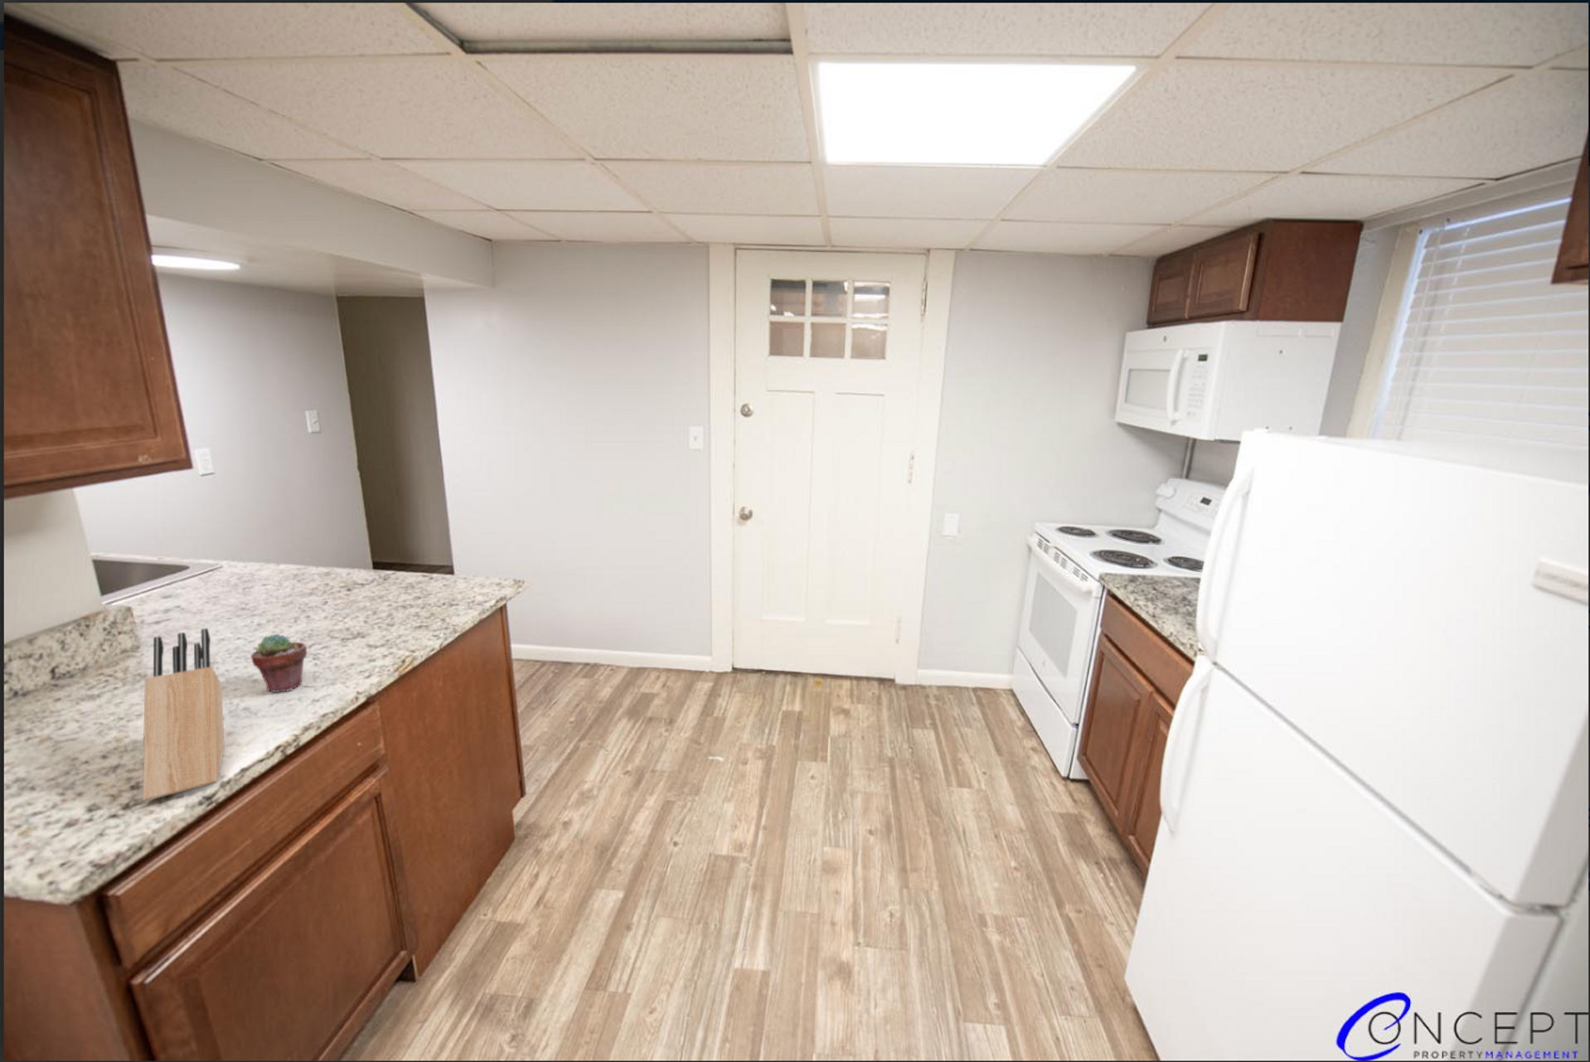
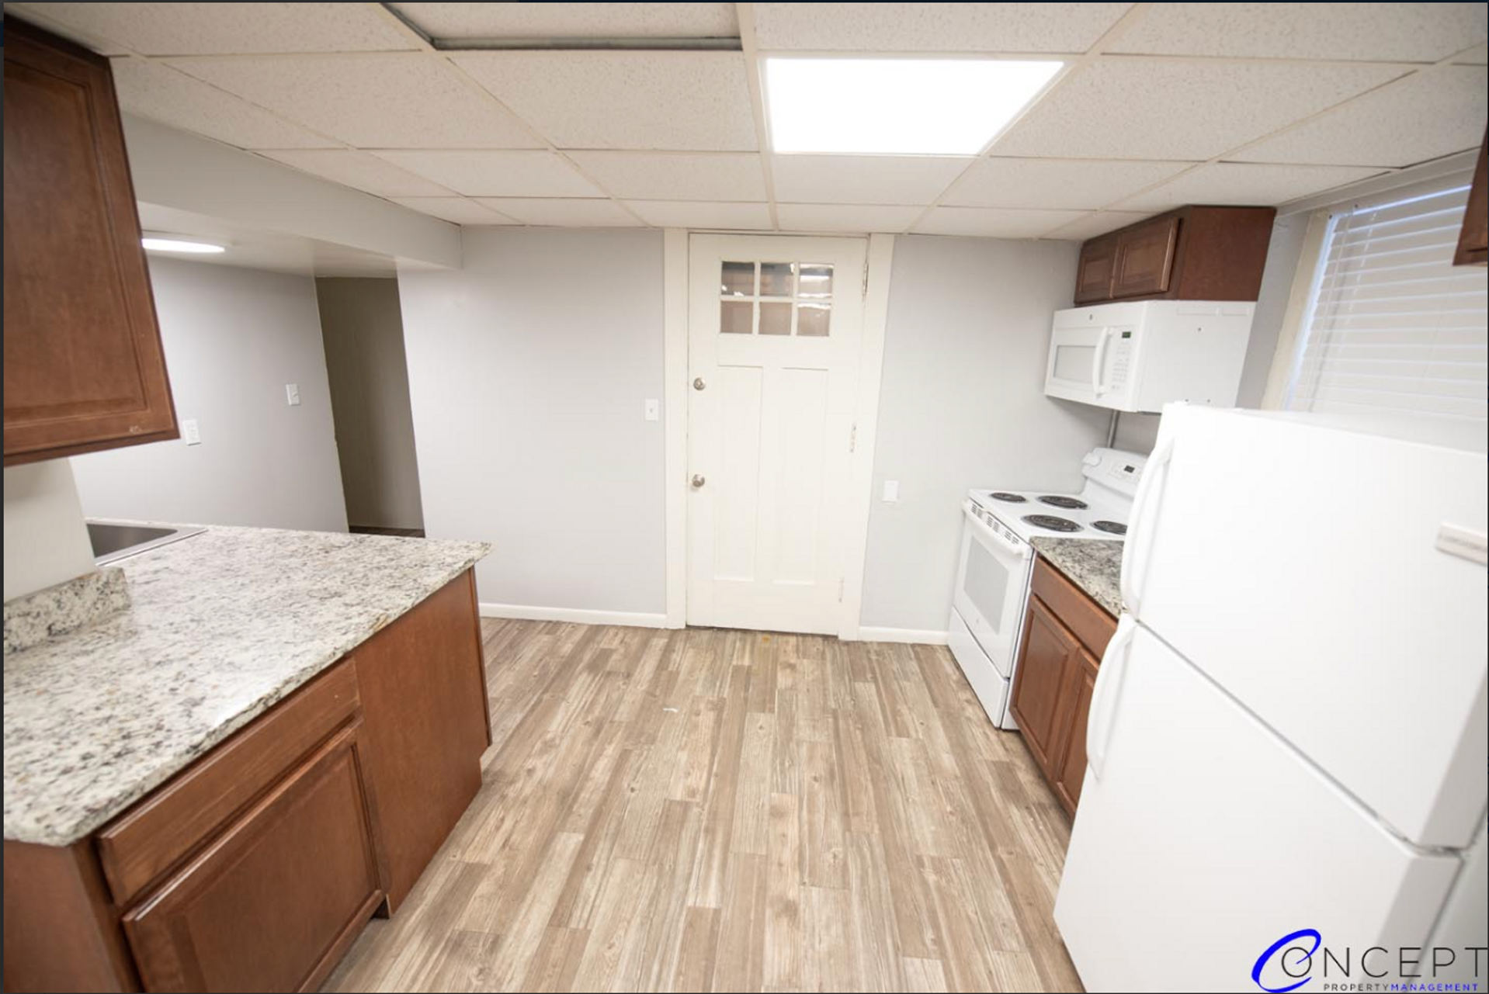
- knife block [142,627,225,802]
- potted succulent [250,633,308,693]
